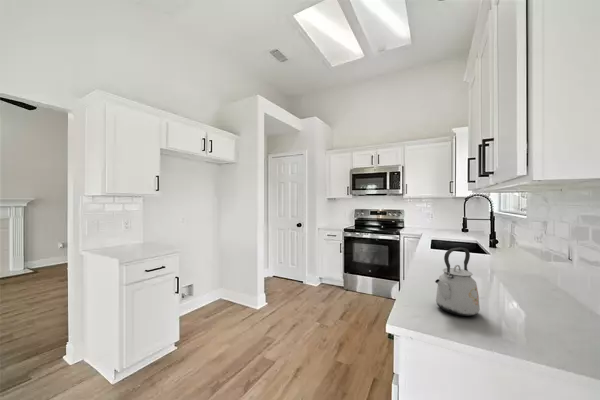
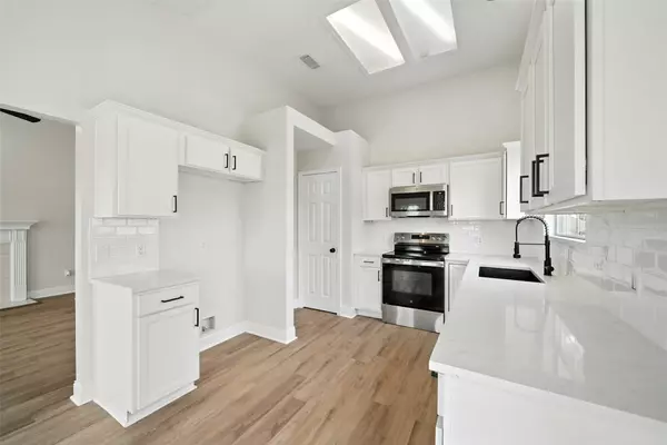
- kettle [434,247,481,317]
